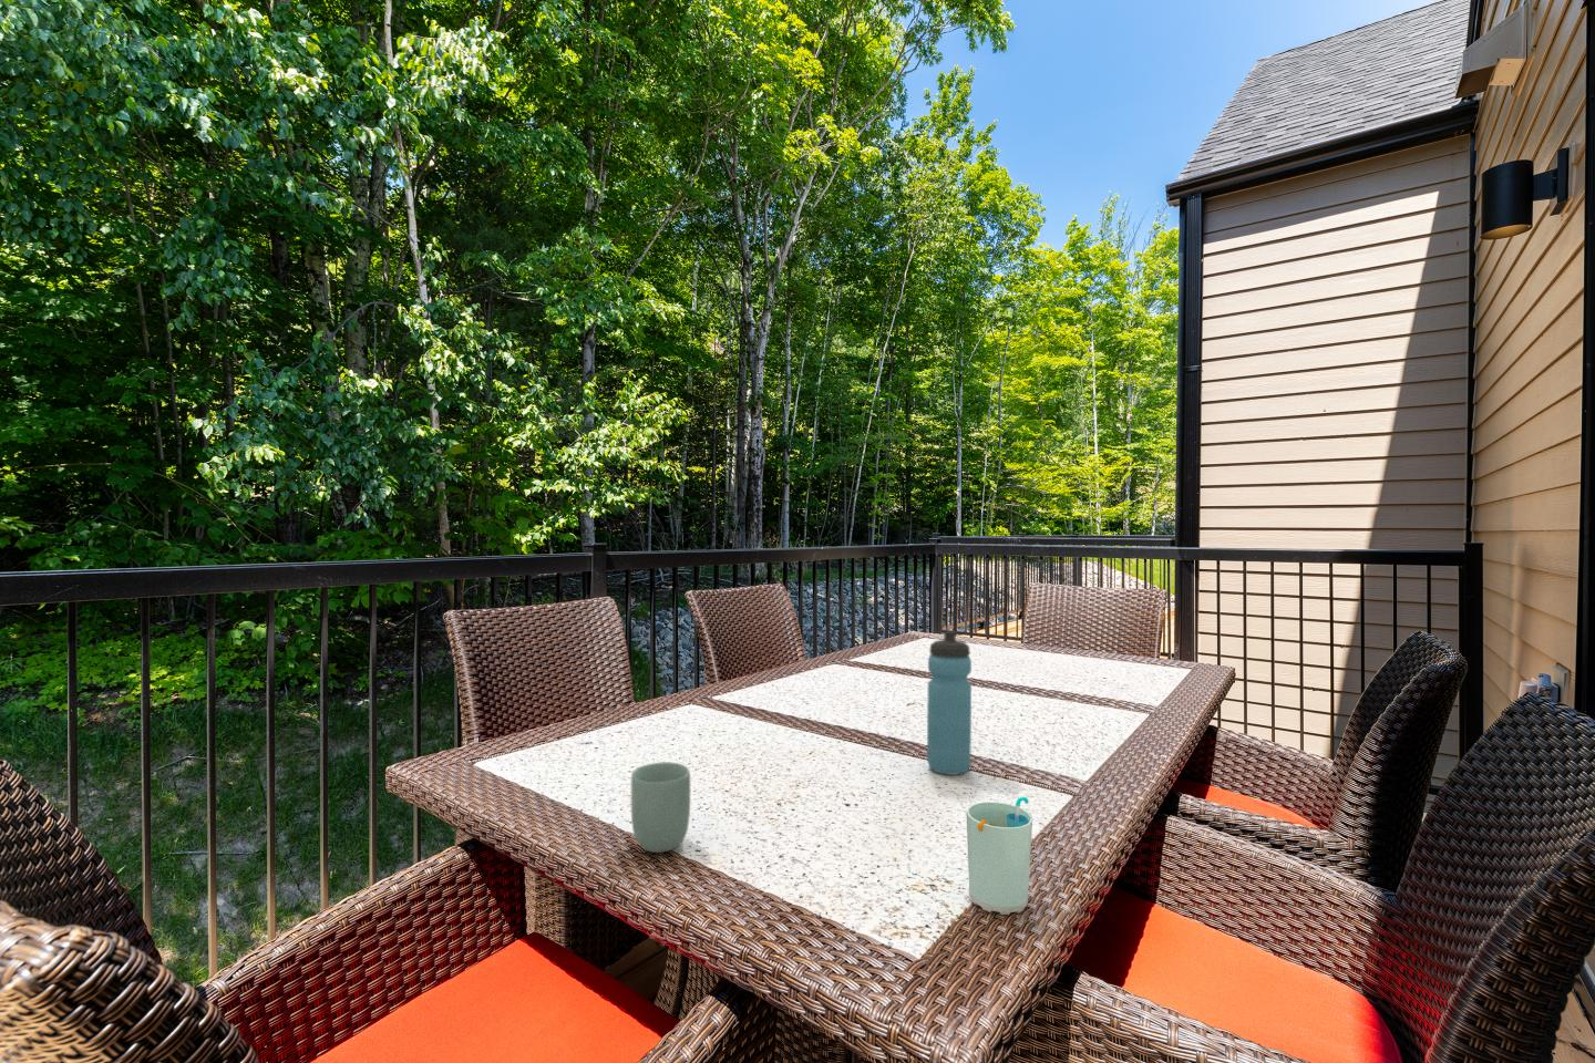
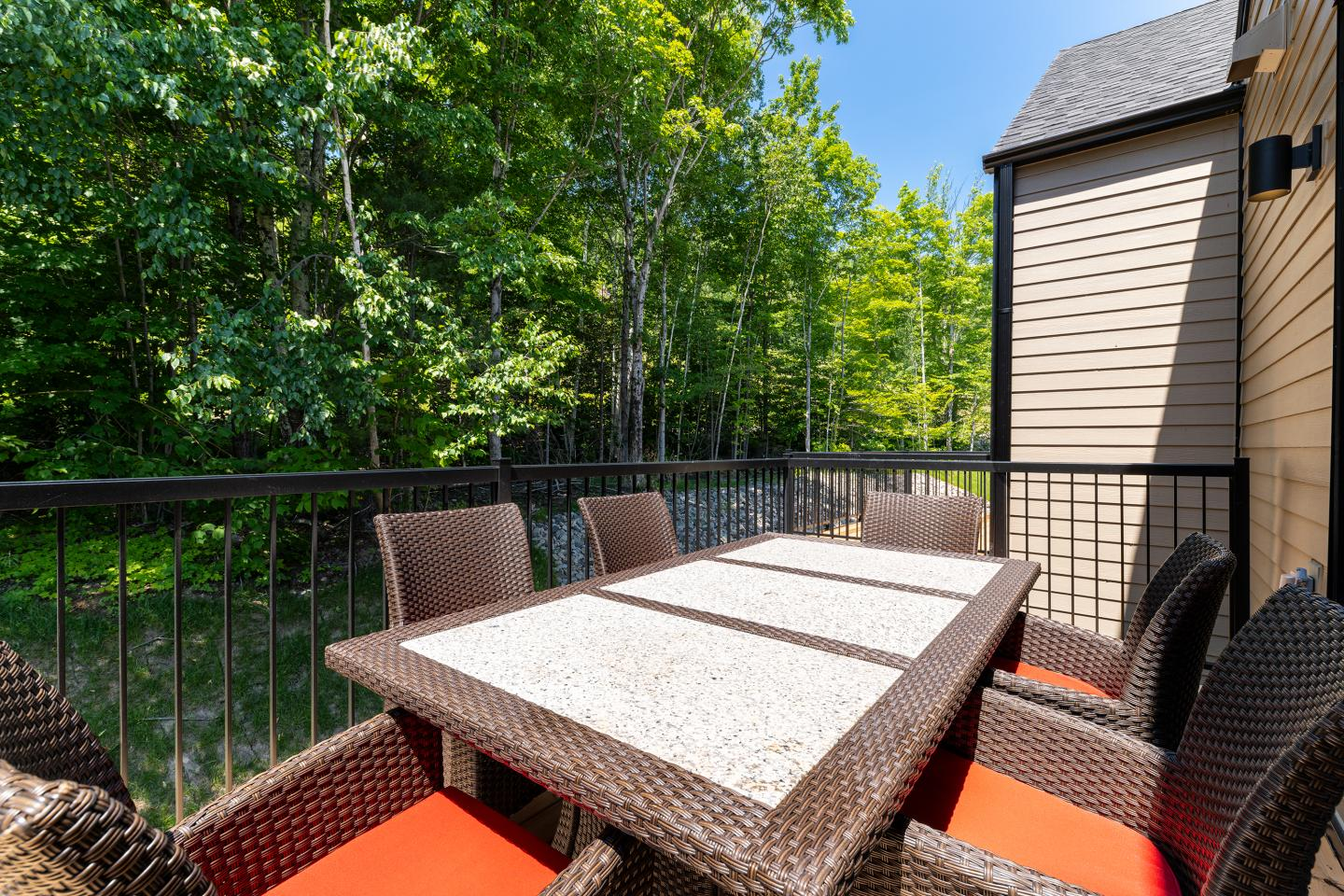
- cup [966,796,1034,916]
- cup [630,760,691,854]
- water bottle [926,630,972,776]
